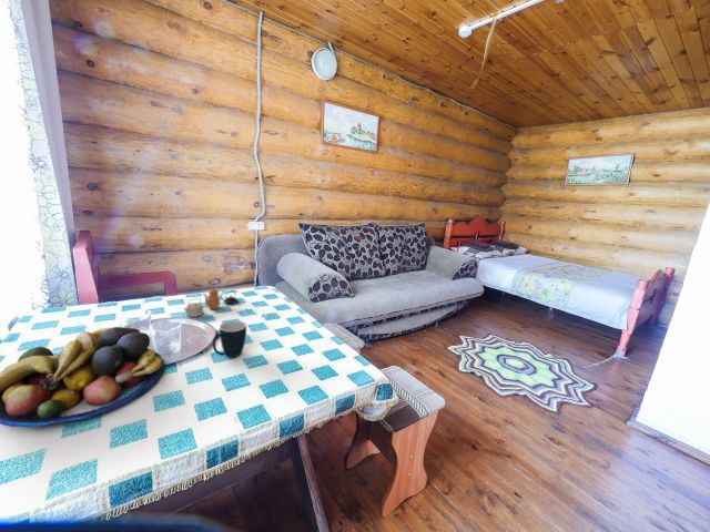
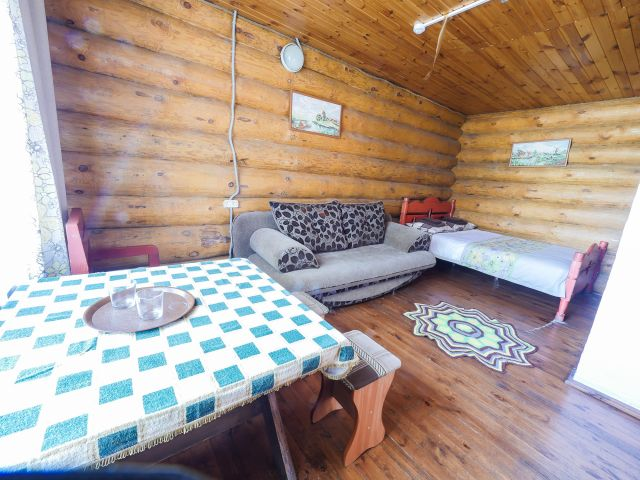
- mug [212,320,247,359]
- teapot [183,287,240,318]
- fruit bowl [0,326,165,429]
